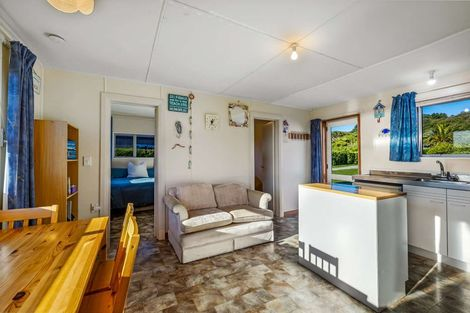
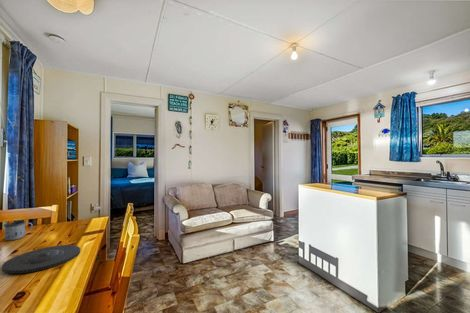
+ plate [1,244,81,275]
+ mug [3,220,33,241]
